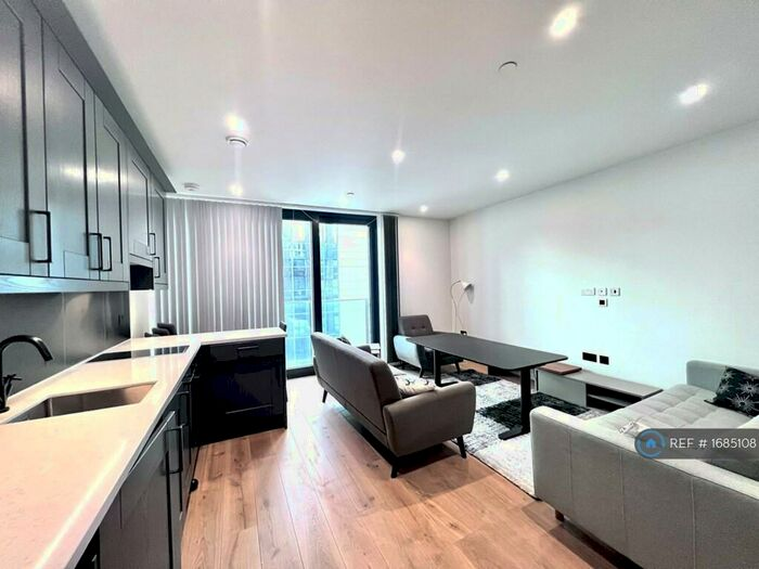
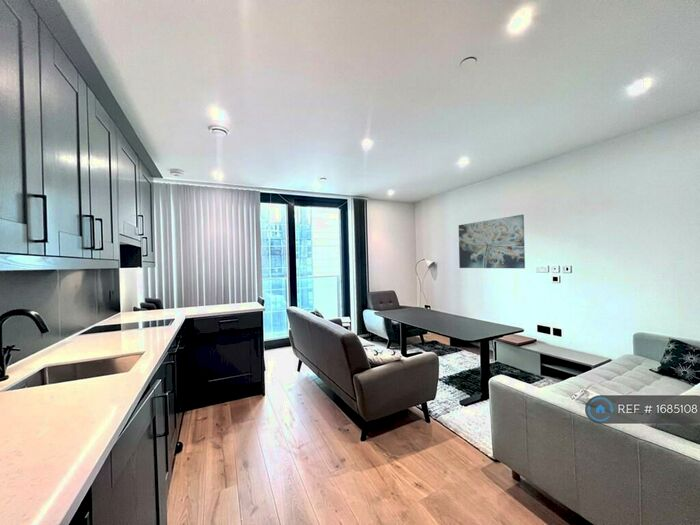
+ wall art [458,214,526,269]
